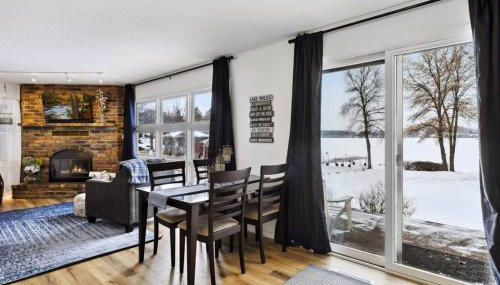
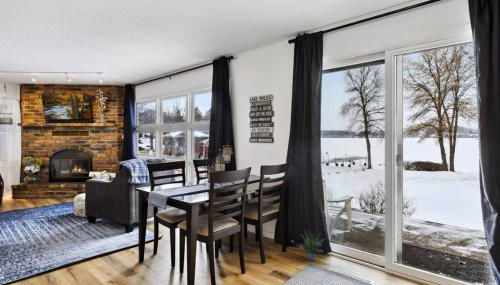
+ potted plant [295,230,326,262]
